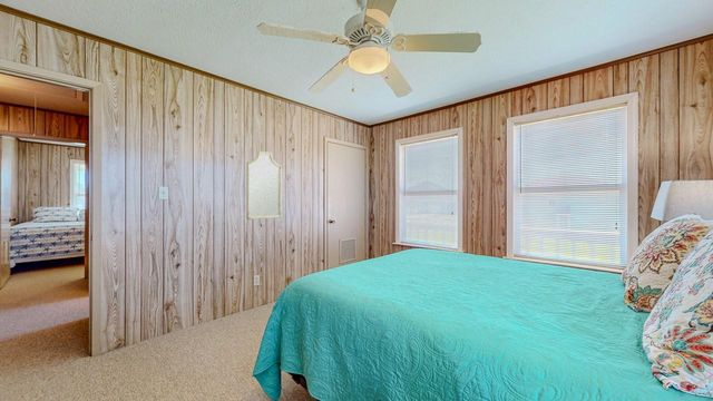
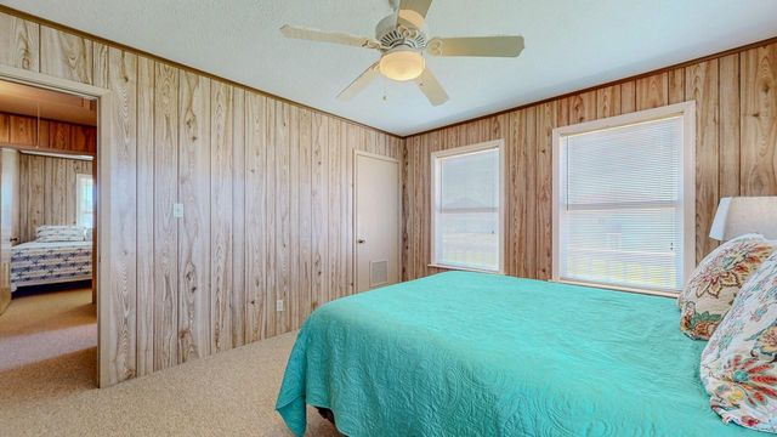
- home mirror [246,150,283,221]
